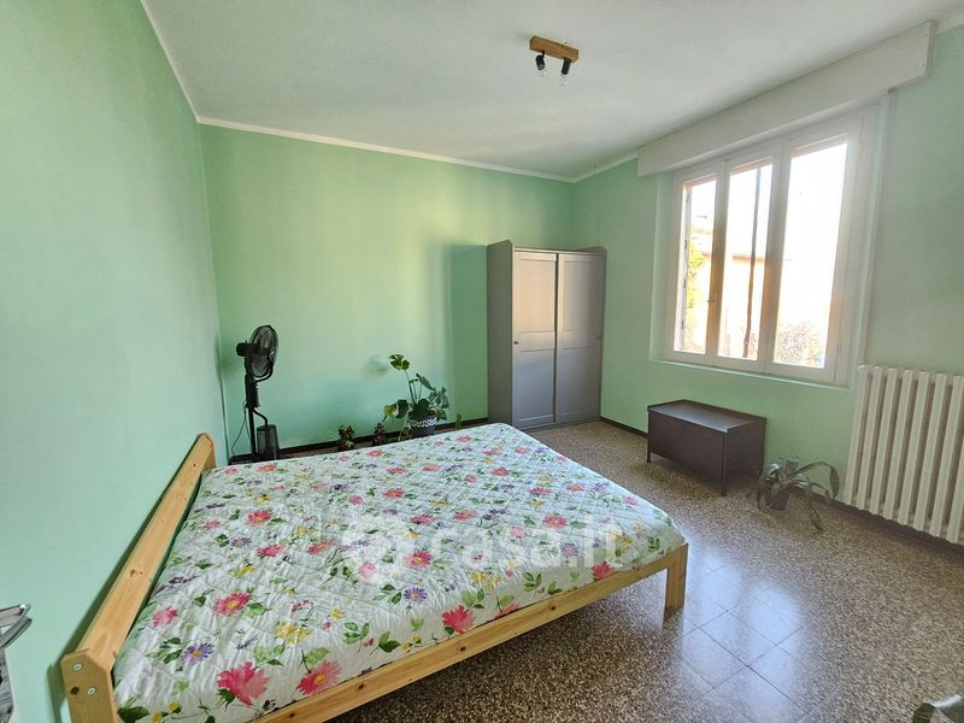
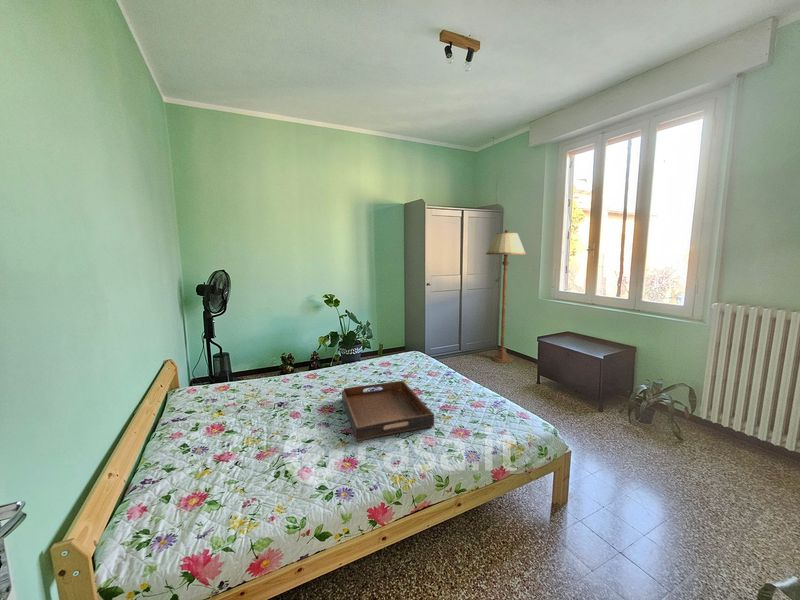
+ serving tray [341,380,435,442]
+ floor lamp [485,229,527,364]
